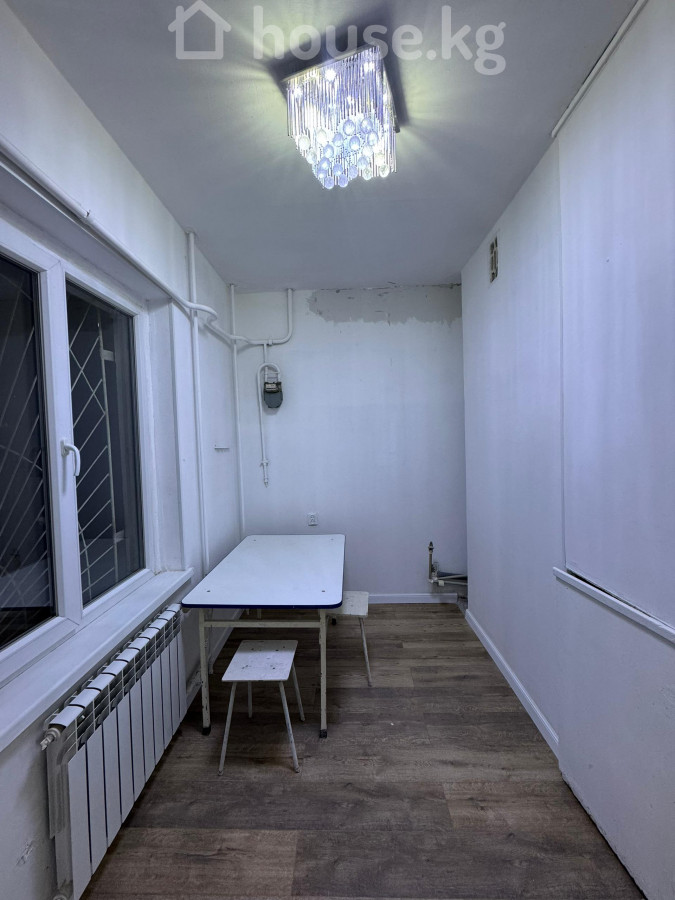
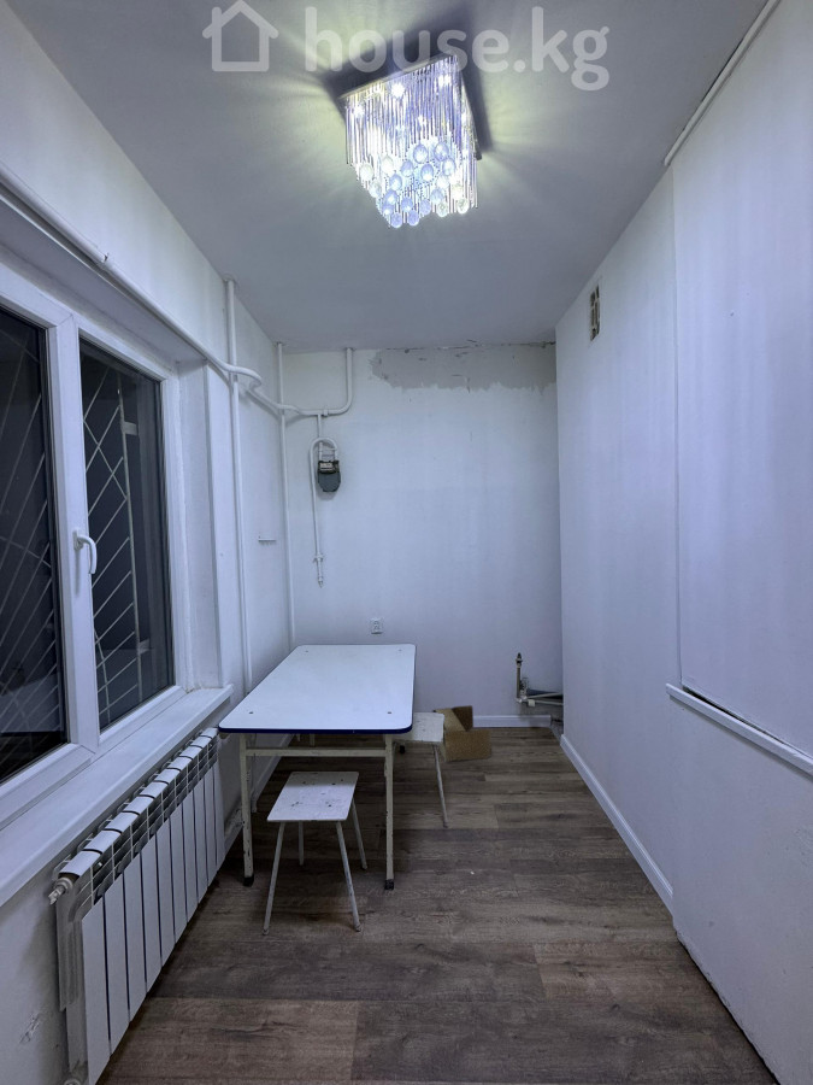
+ cardboard box [431,704,493,763]
